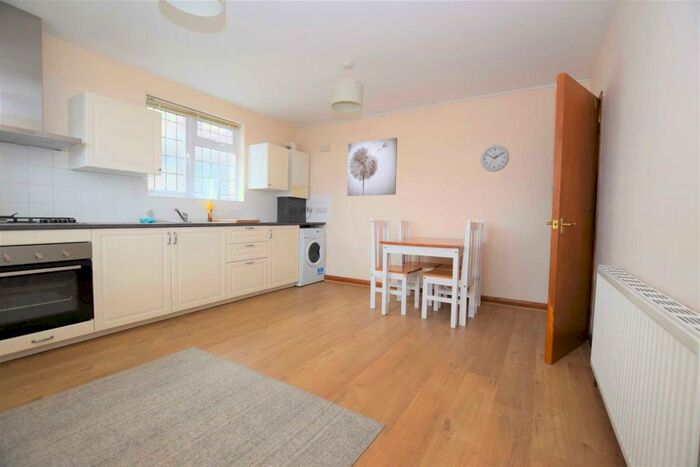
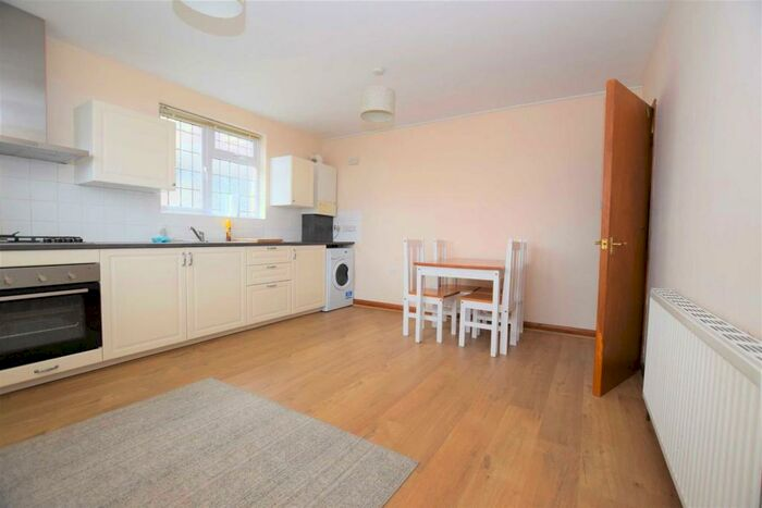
- wall clock [480,144,510,173]
- wall art [346,137,398,197]
